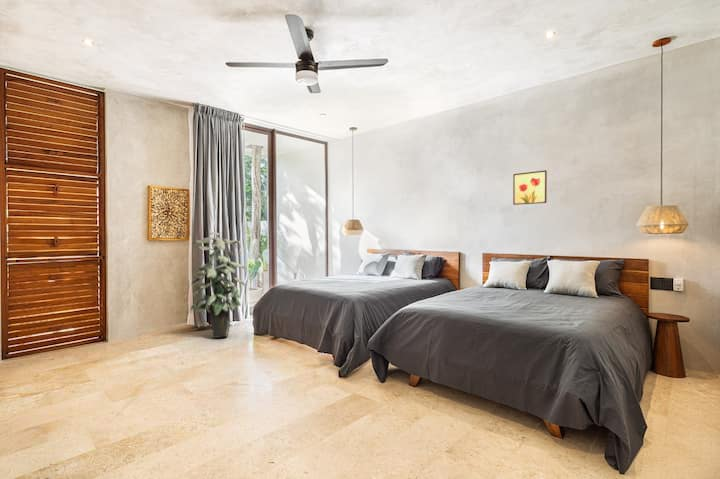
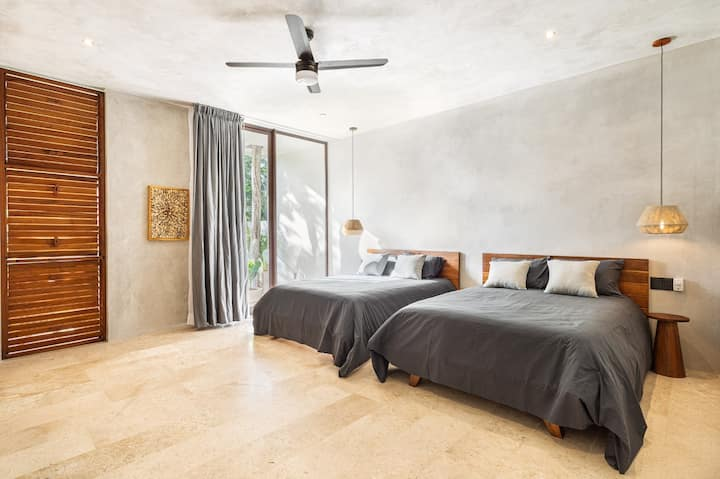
- wall art [512,170,548,206]
- indoor plant [190,231,247,339]
